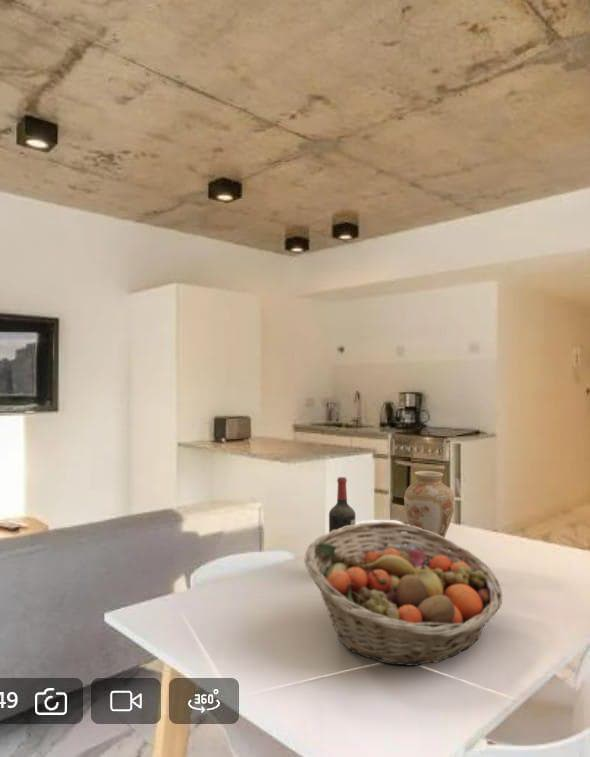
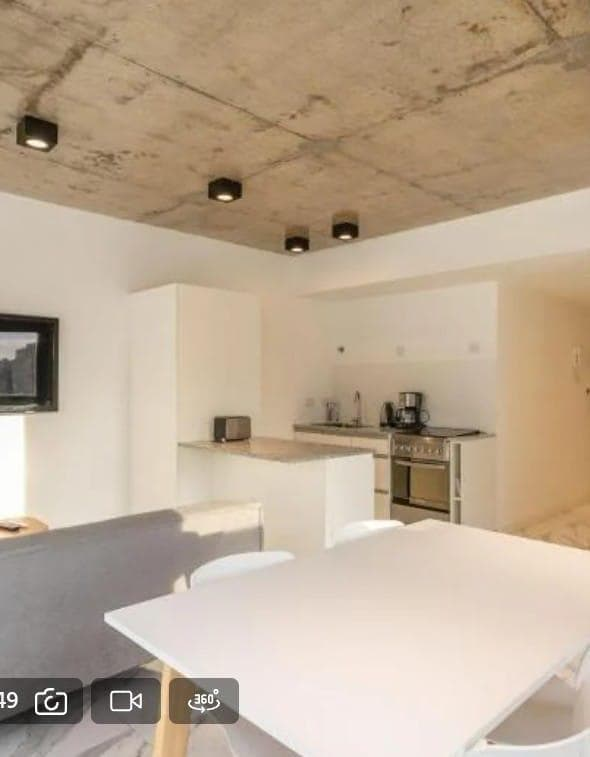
- vase [403,470,455,539]
- wine bottle [328,476,356,543]
- fruit basket [303,521,503,667]
